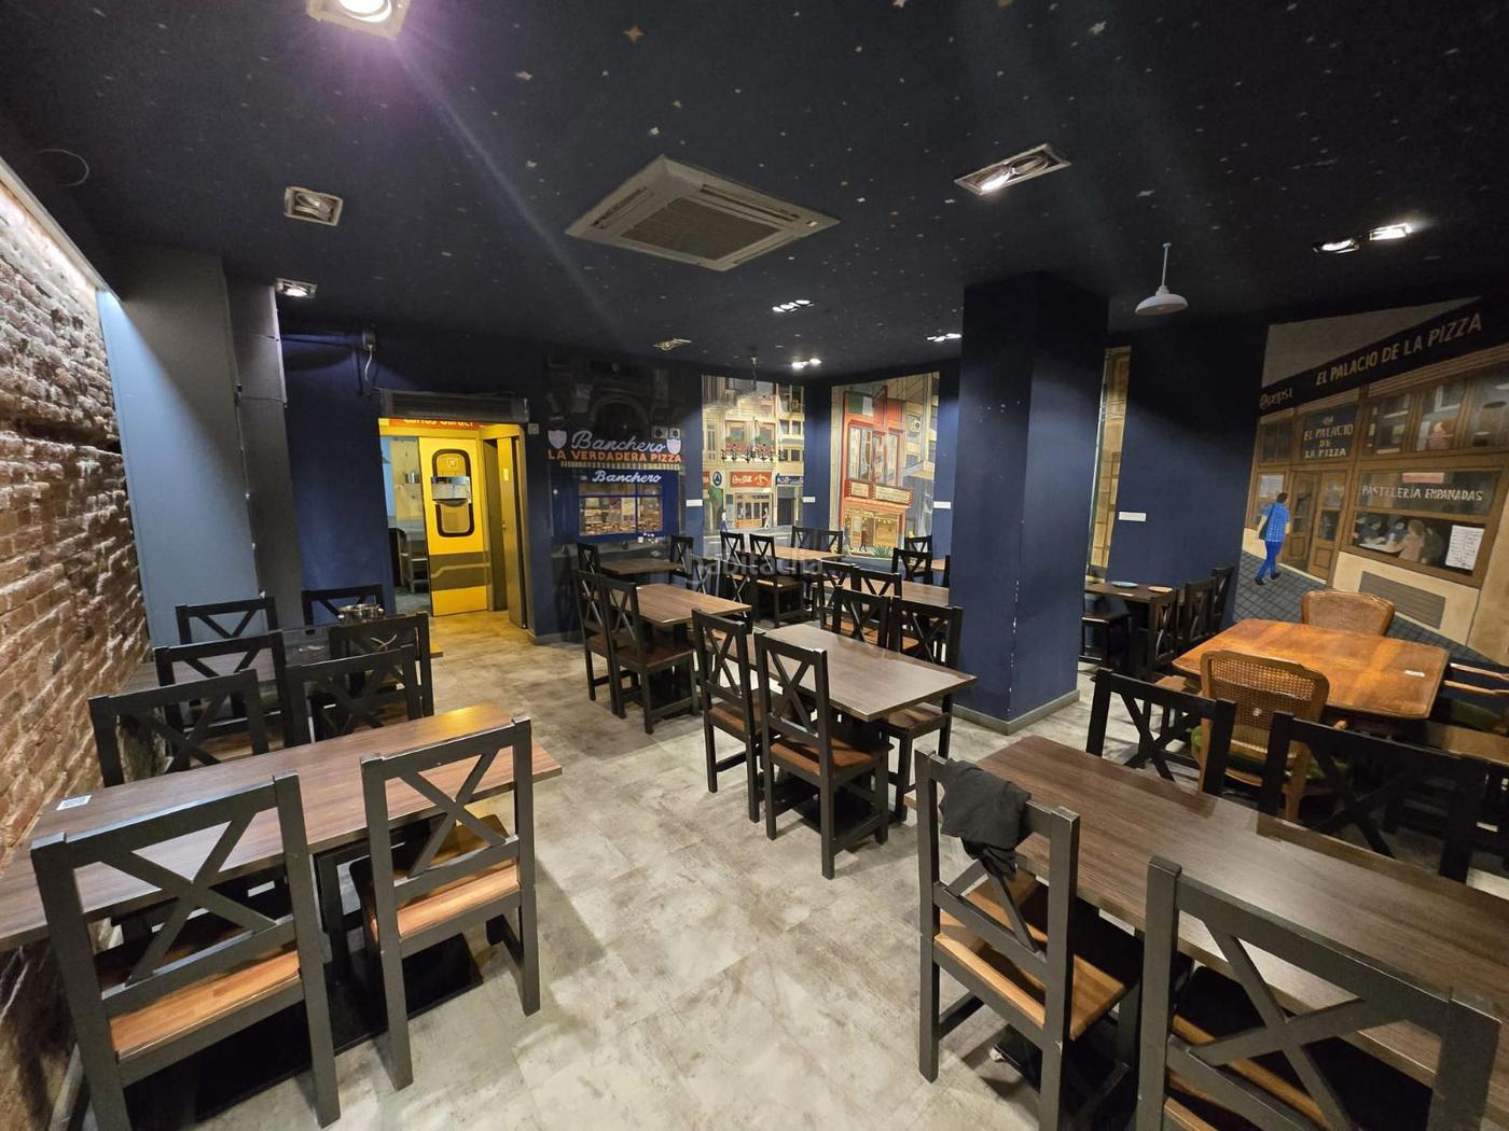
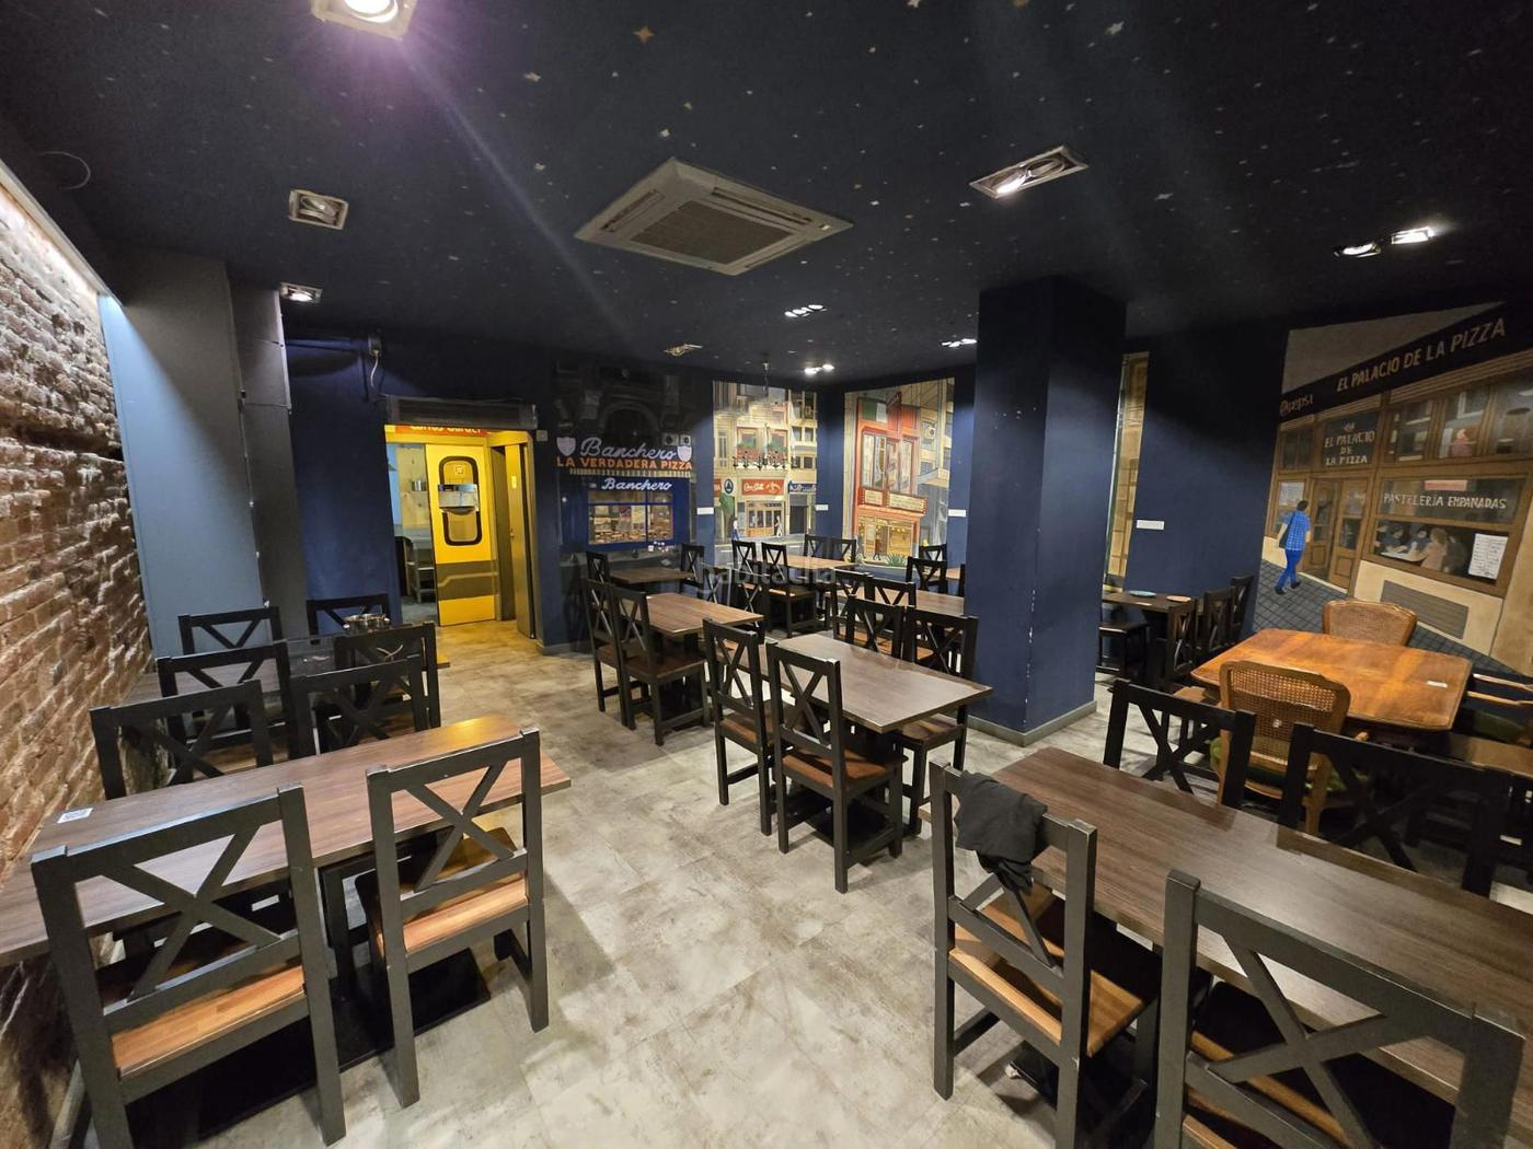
- pendant light [1134,242,1189,316]
